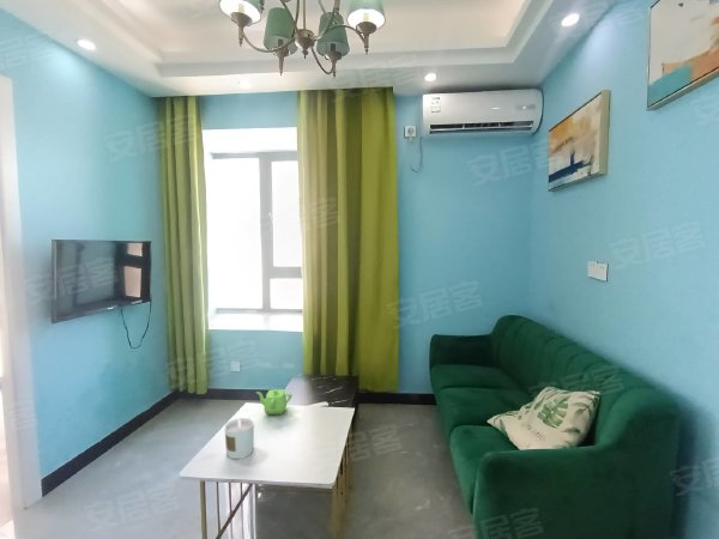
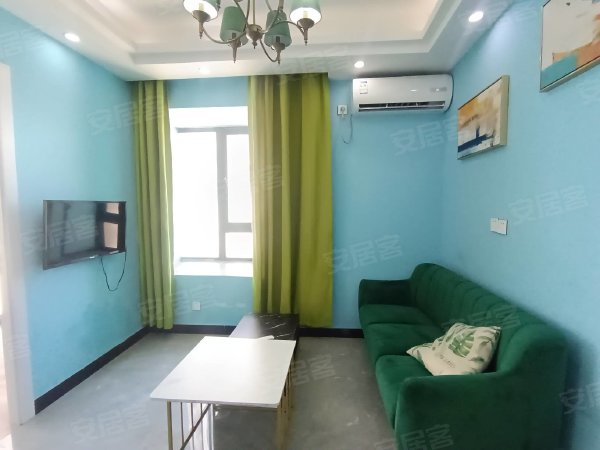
- teapot [255,388,294,416]
- candle [224,417,255,460]
